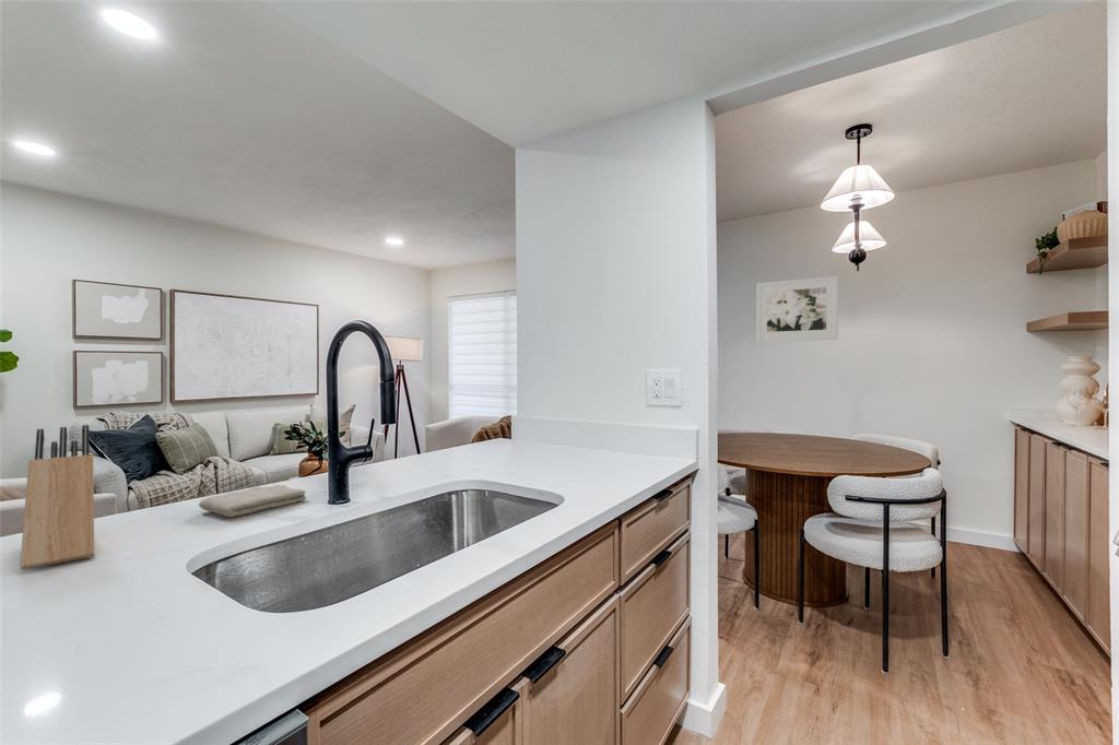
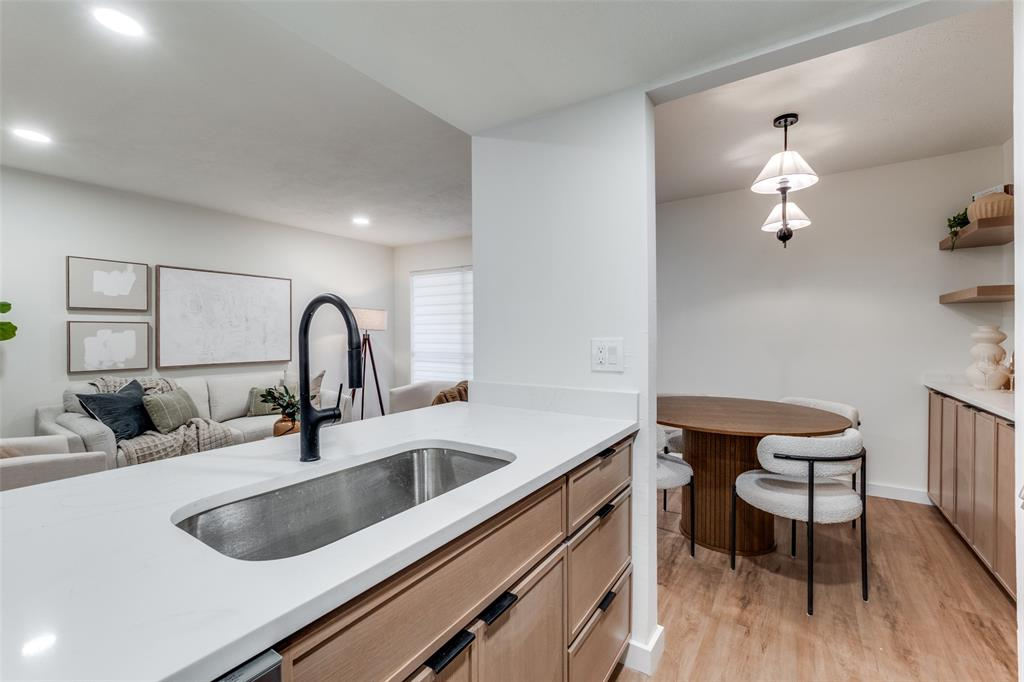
- knife block [19,424,95,571]
- washcloth [198,484,307,518]
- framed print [755,275,839,343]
